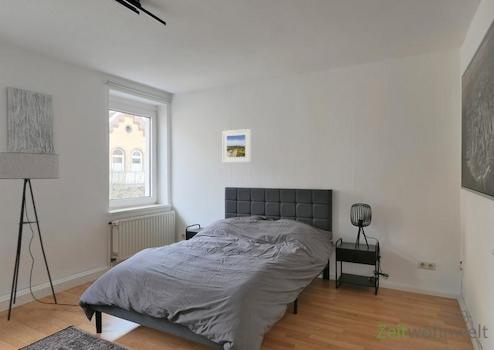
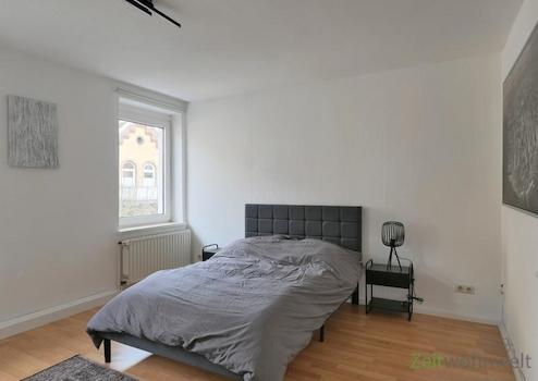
- floor lamp [0,152,80,322]
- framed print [221,128,251,164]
